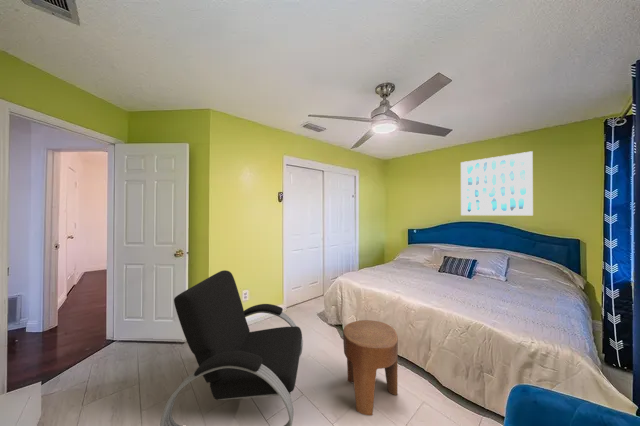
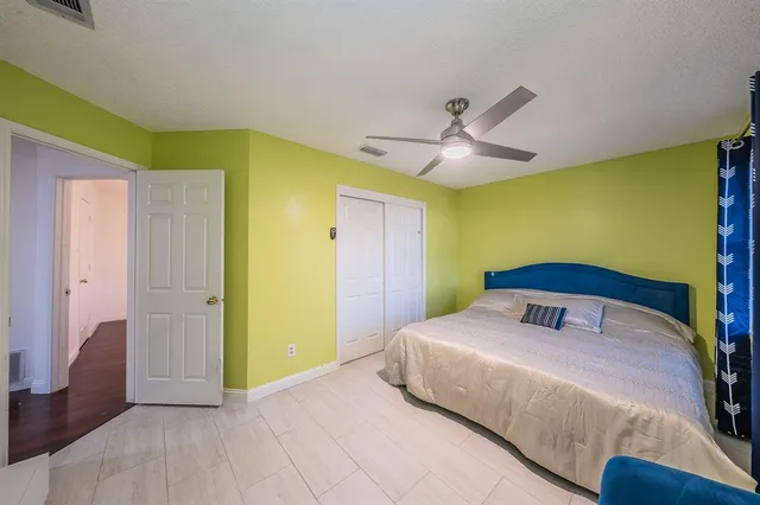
- wall art [460,150,534,216]
- armchair [159,269,304,426]
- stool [342,319,399,416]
